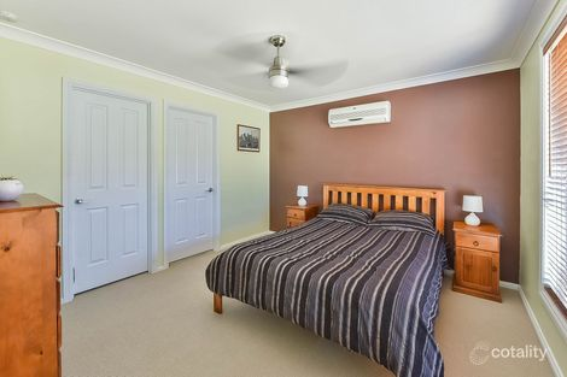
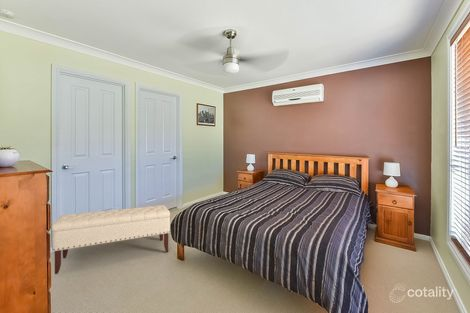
+ bench [51,204,171,275]
